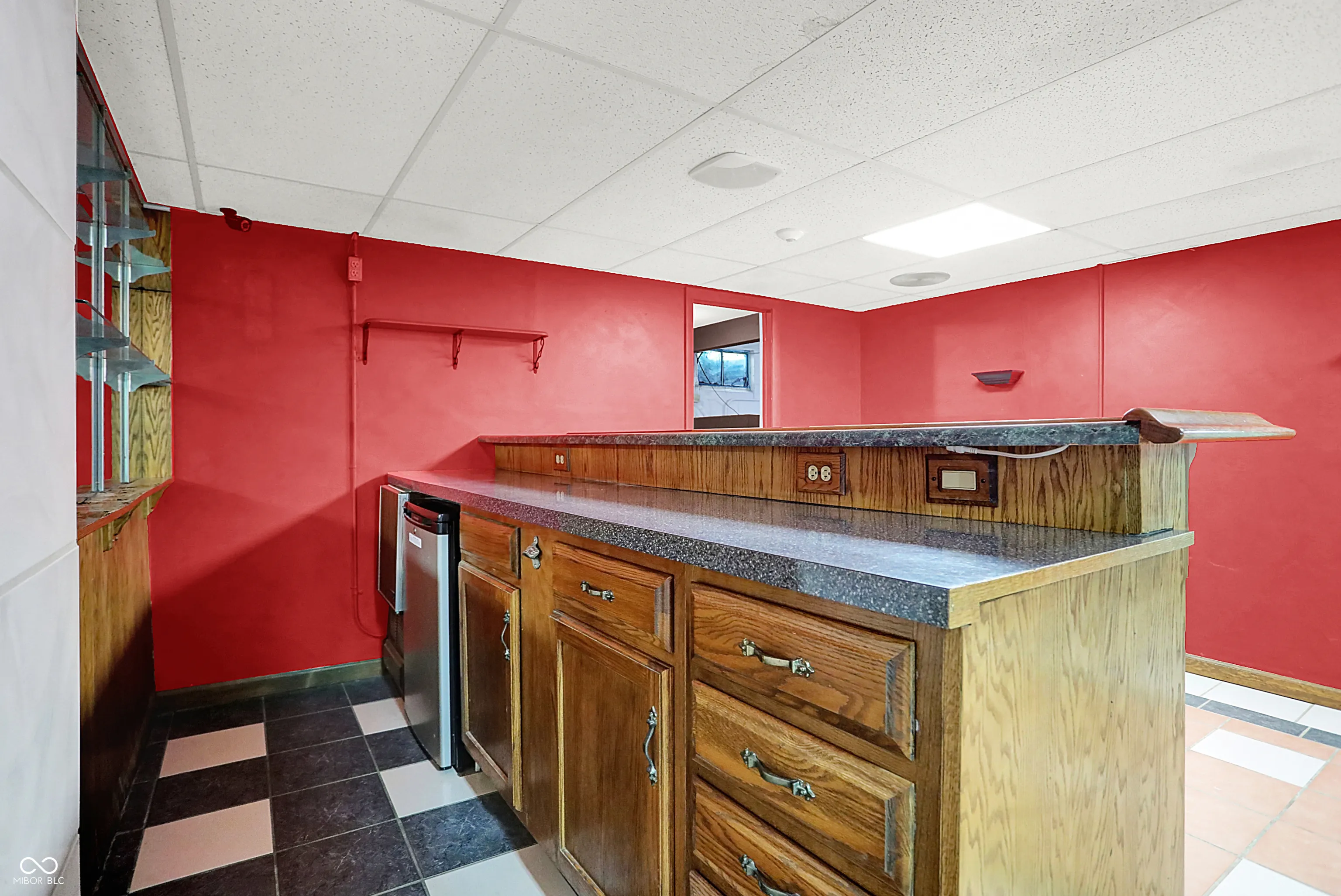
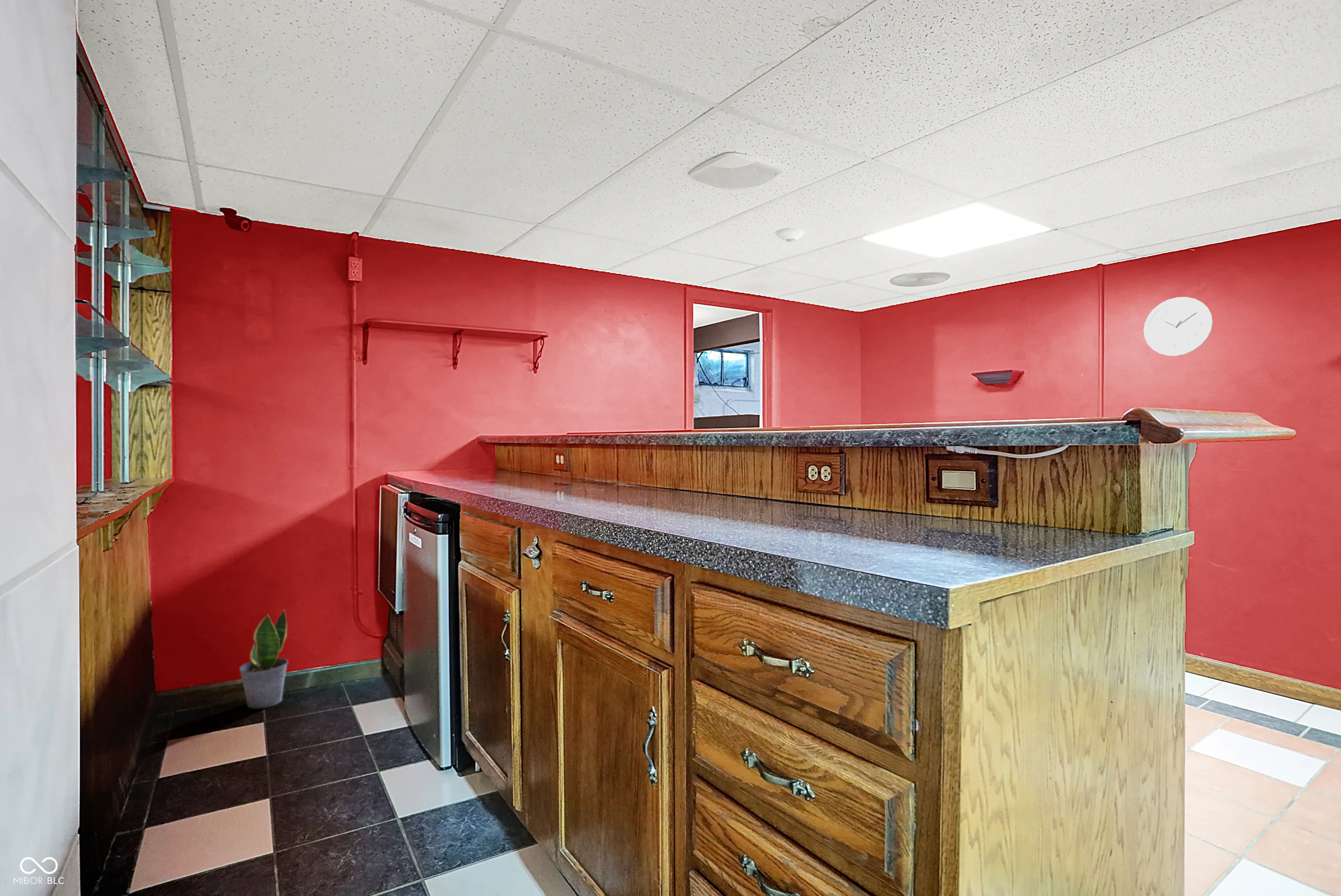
+ wall clock [1143,296,1213,356]
+ potted plant [239,609,289,709]
